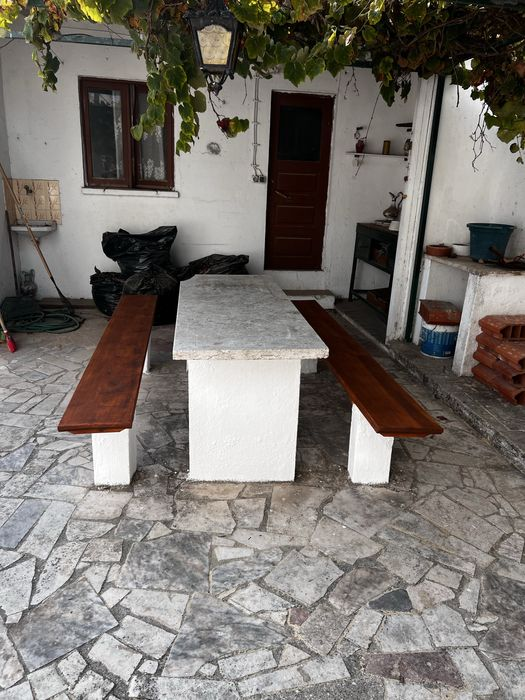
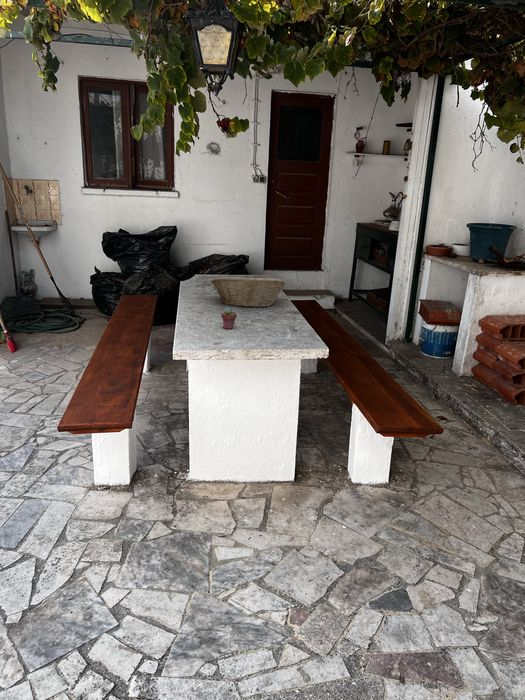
+ fruit basket [210,274,286,308]
+ potted succulent [220,306,238,330]
